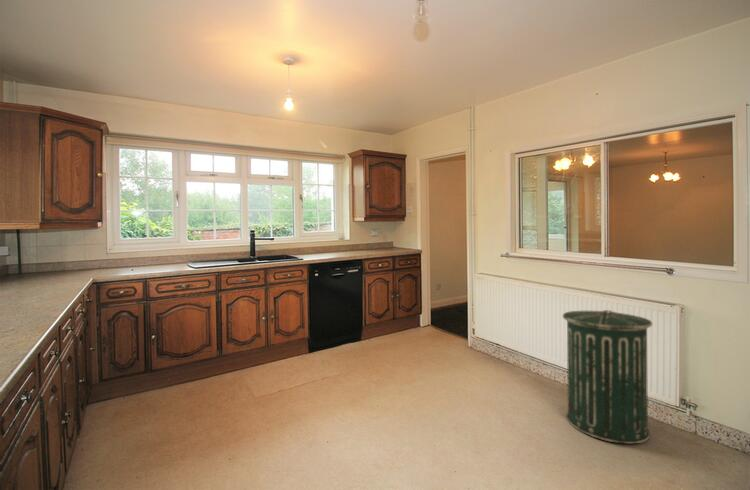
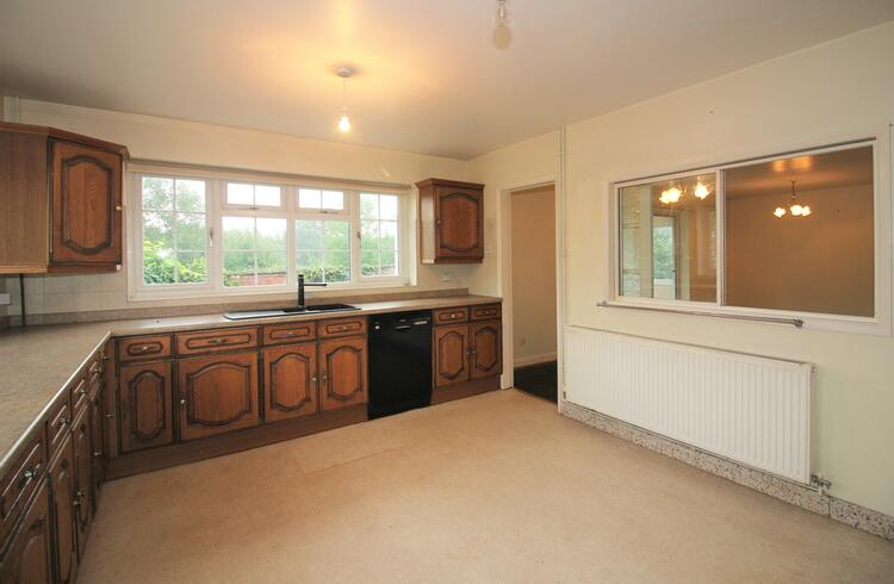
- trash can [562,309,654,445]
